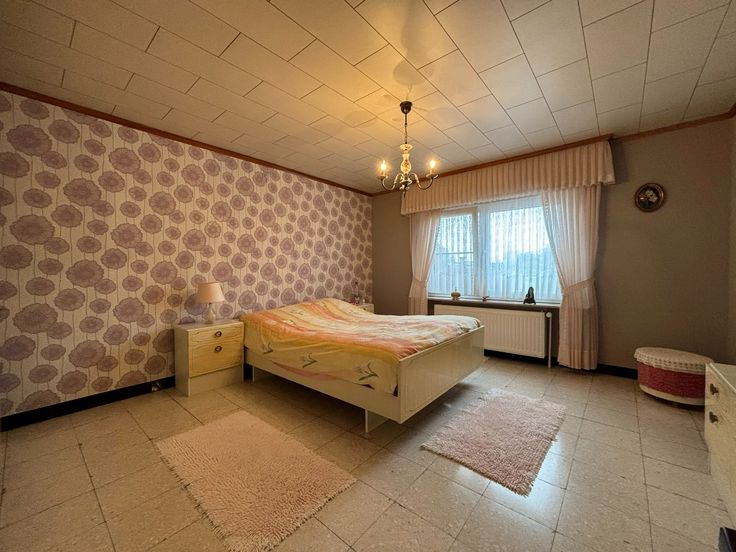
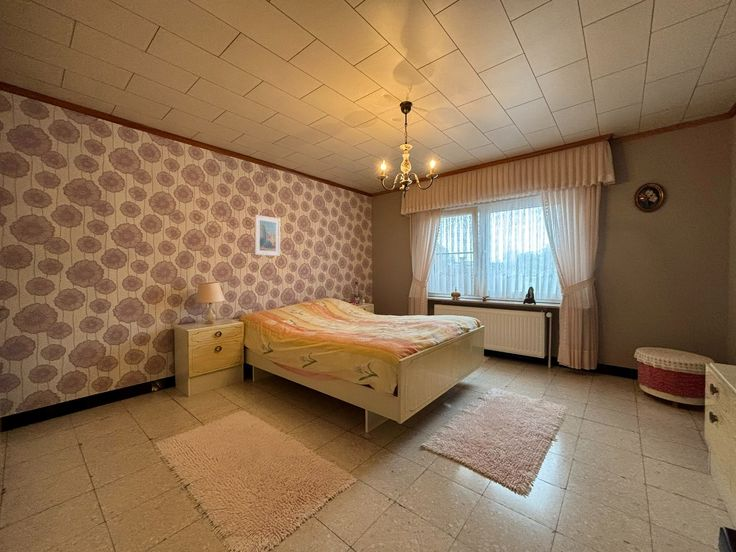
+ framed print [254,214,281,257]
